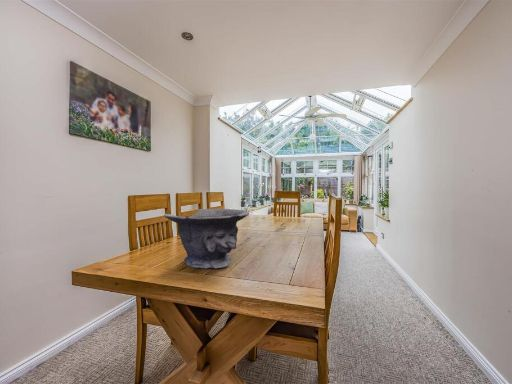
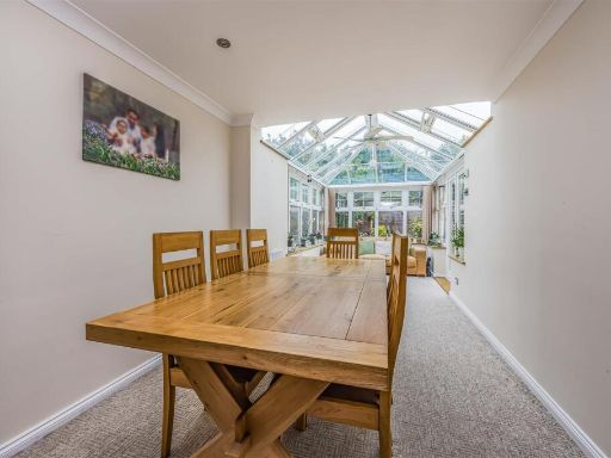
- decorative bowl [163,208,250,269]
